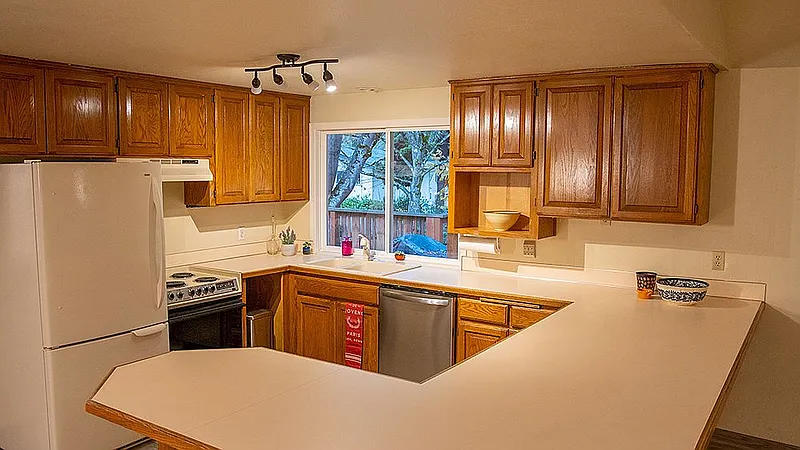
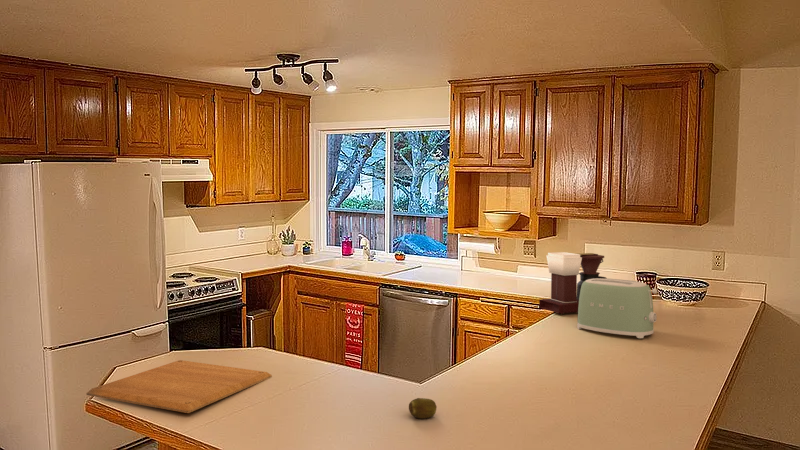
+ fruit [408,397,437,420]
+ coffee maker [538,251,607,315]
+ toaster [576,278,658,339]
+ chopping board [86,359,273,414]
